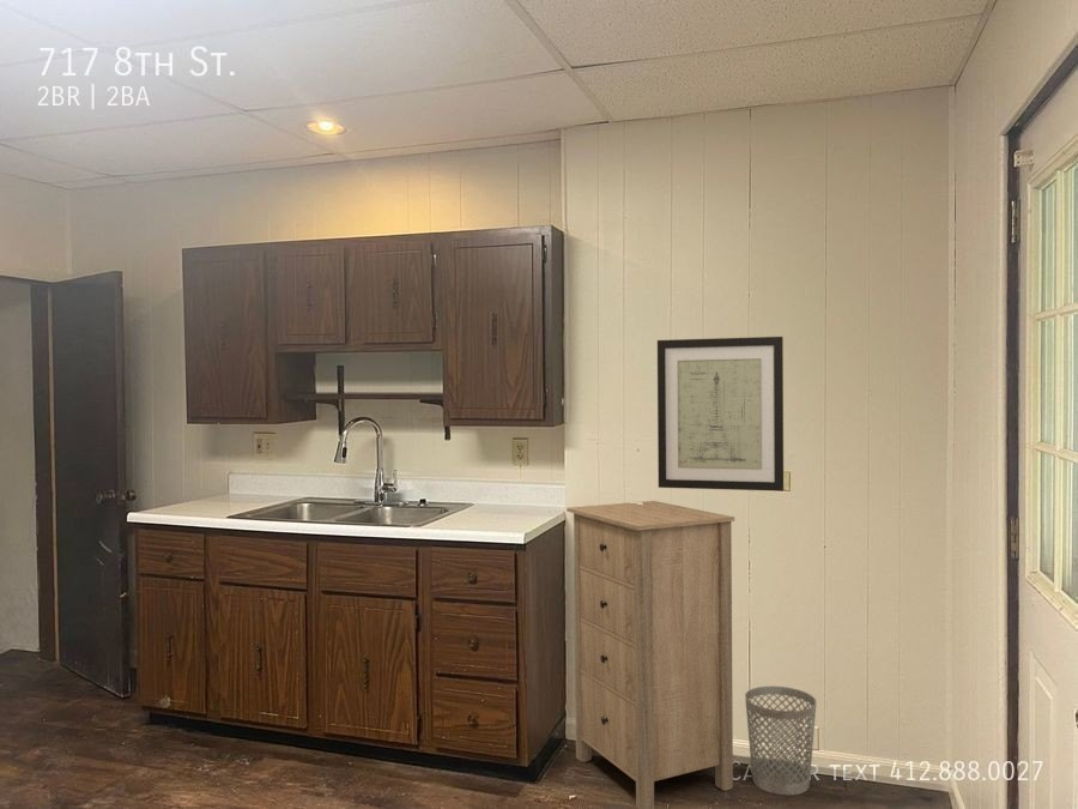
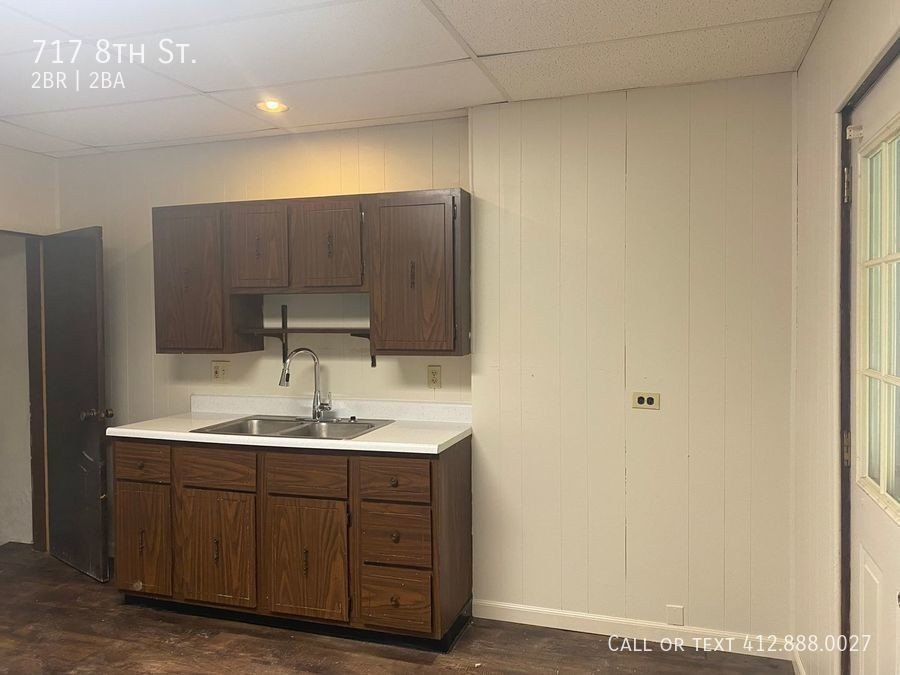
- wastebasket [744,686,818,796]
- storage cabinet [565,500,735,809]
- wall art [656,336,785,493]
